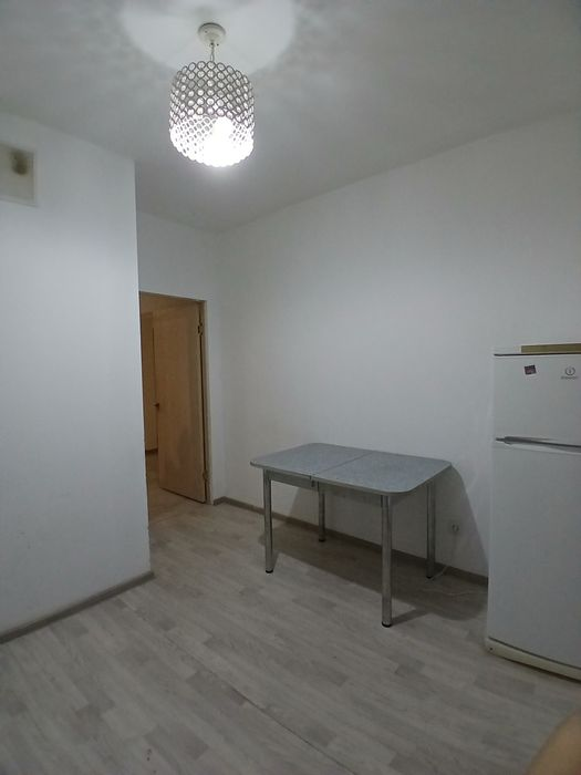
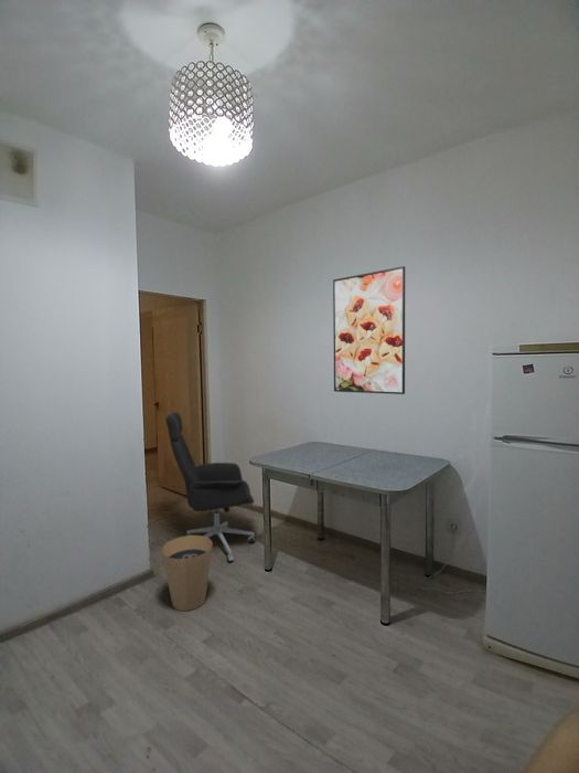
+ trash can [161,534,214,612]
+ office chair [164,411,256,563]
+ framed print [332,265,406,395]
